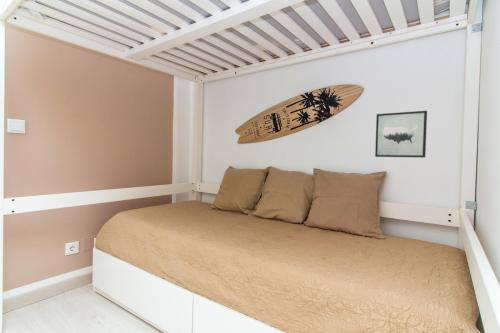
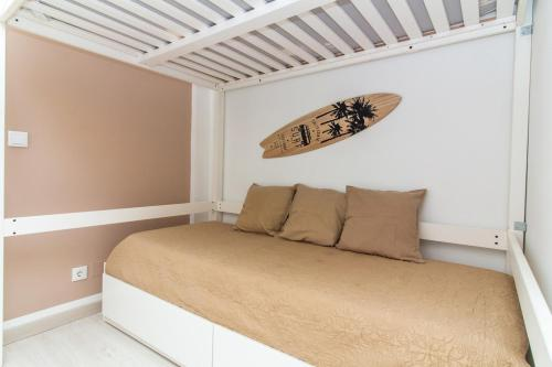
- wall art [374,110,428,158]
